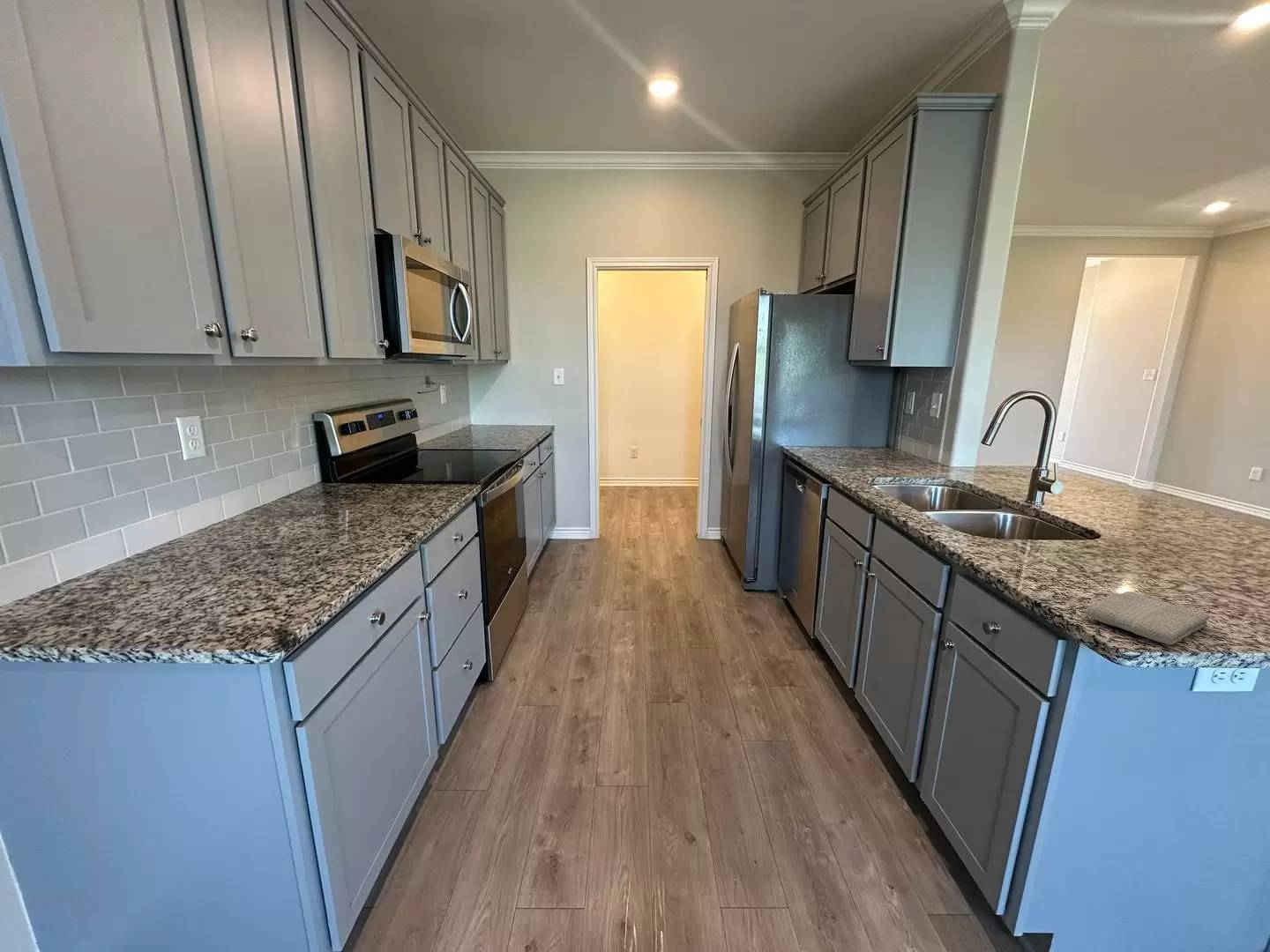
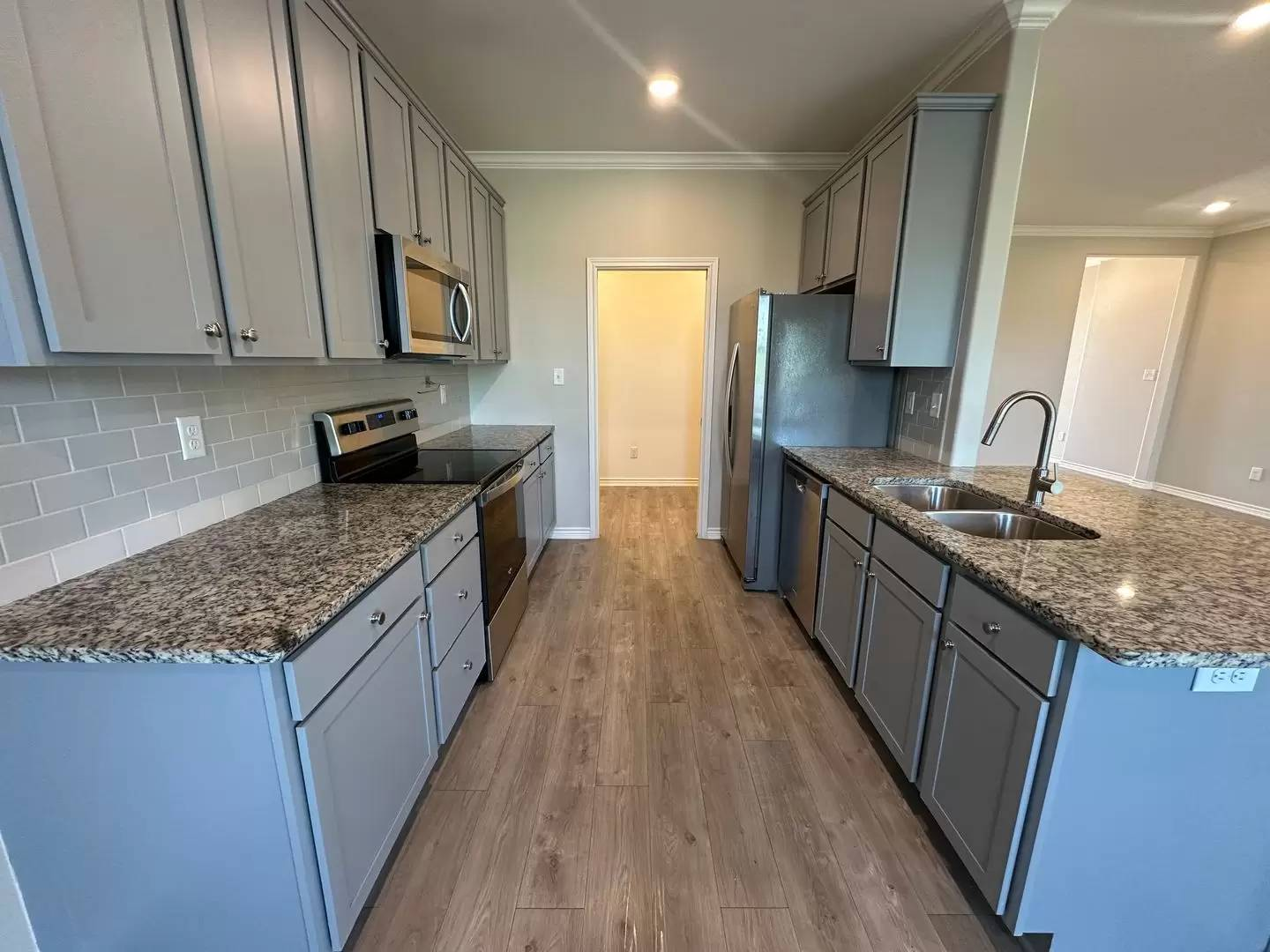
- washcloth [1086,591,1211,645]
